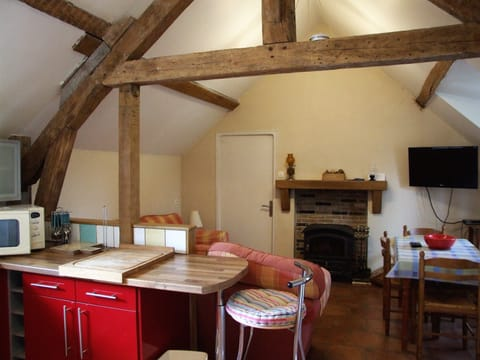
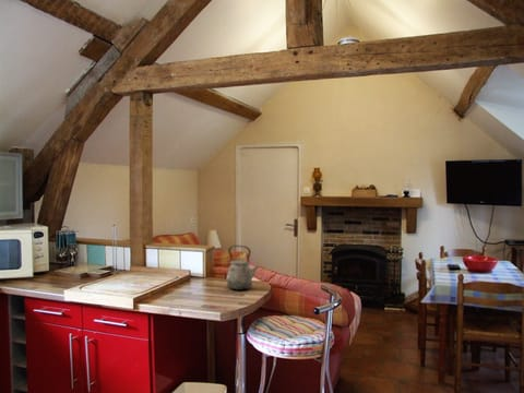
+ kettle [226,245,261,291]
